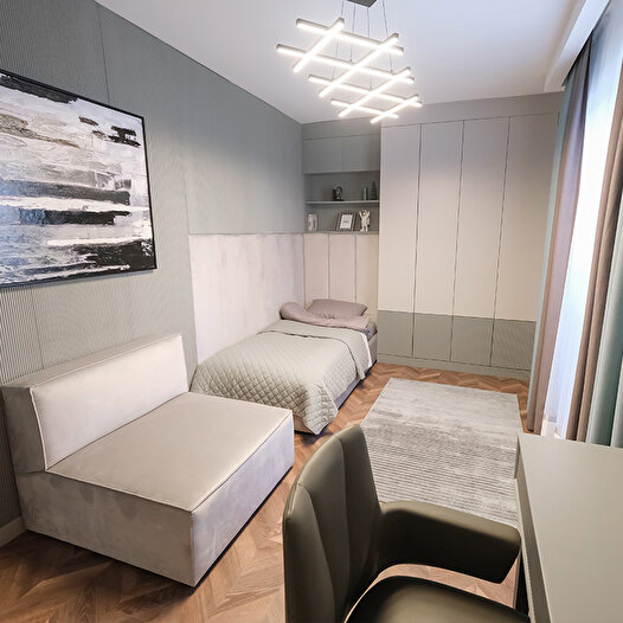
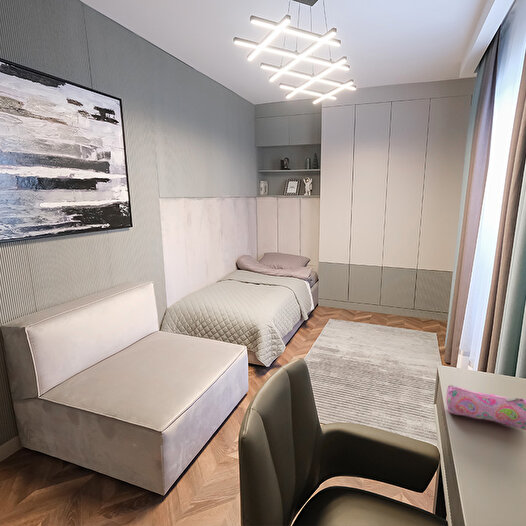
+ pencil case [445,384,526,431]
